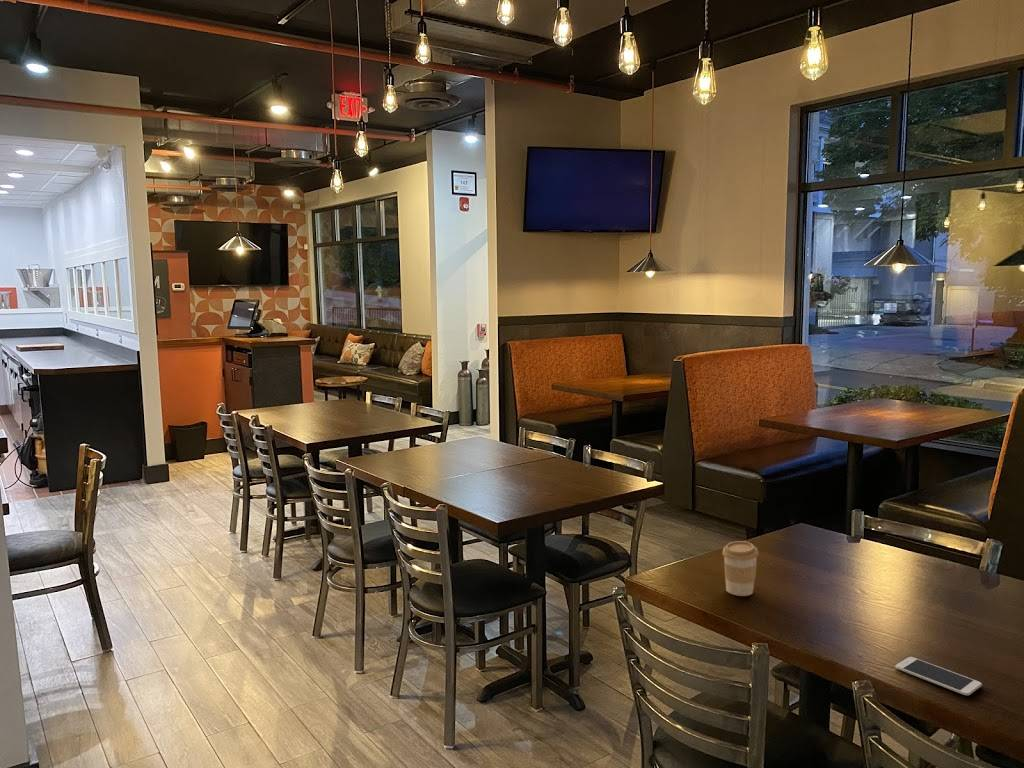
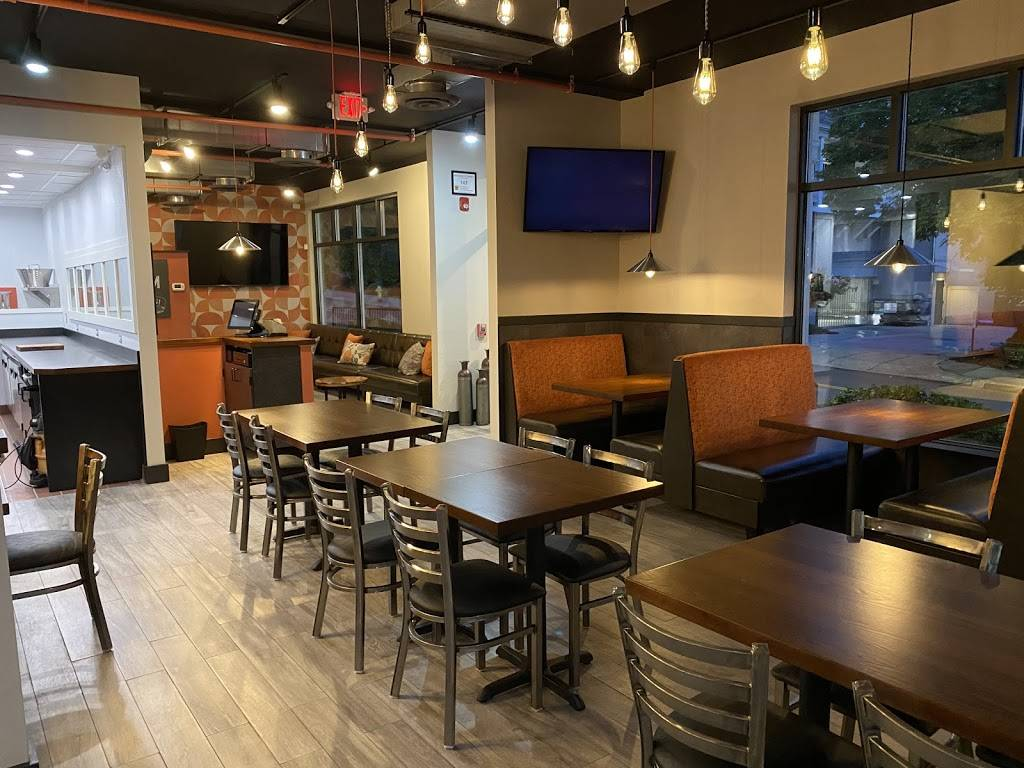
- coffee cup [721,540,759,597]
- smartphone [894,656,983,696]
